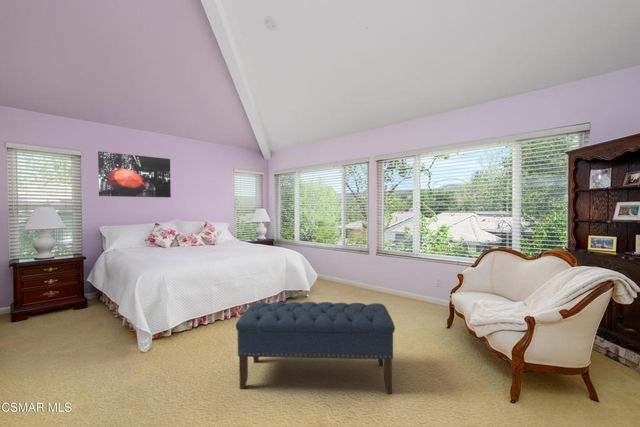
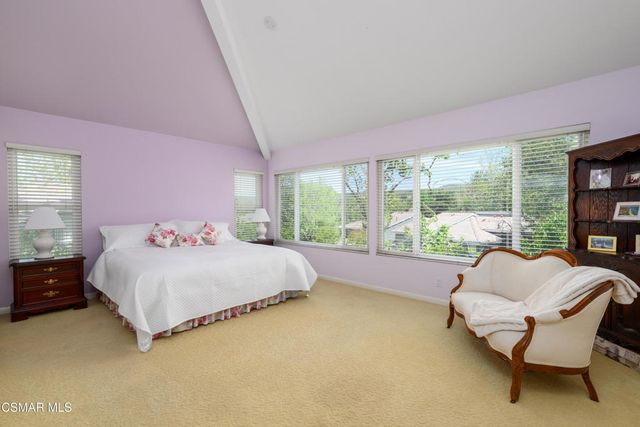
- bench [235,301,396,394]
- wall art [97,150,172,198]
